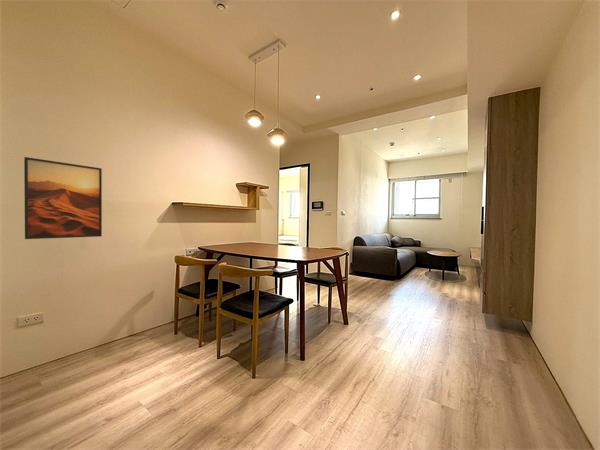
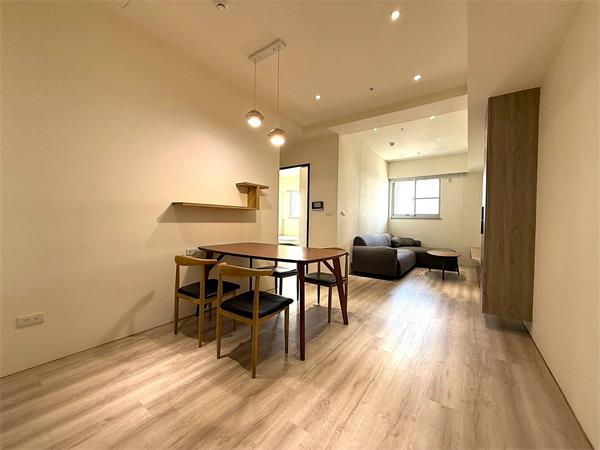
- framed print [23,156,103,240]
